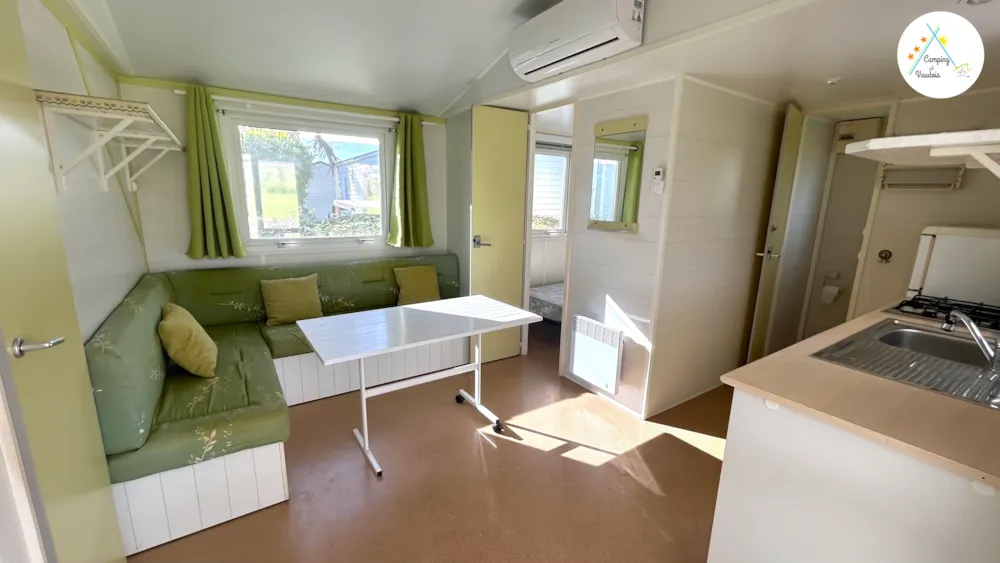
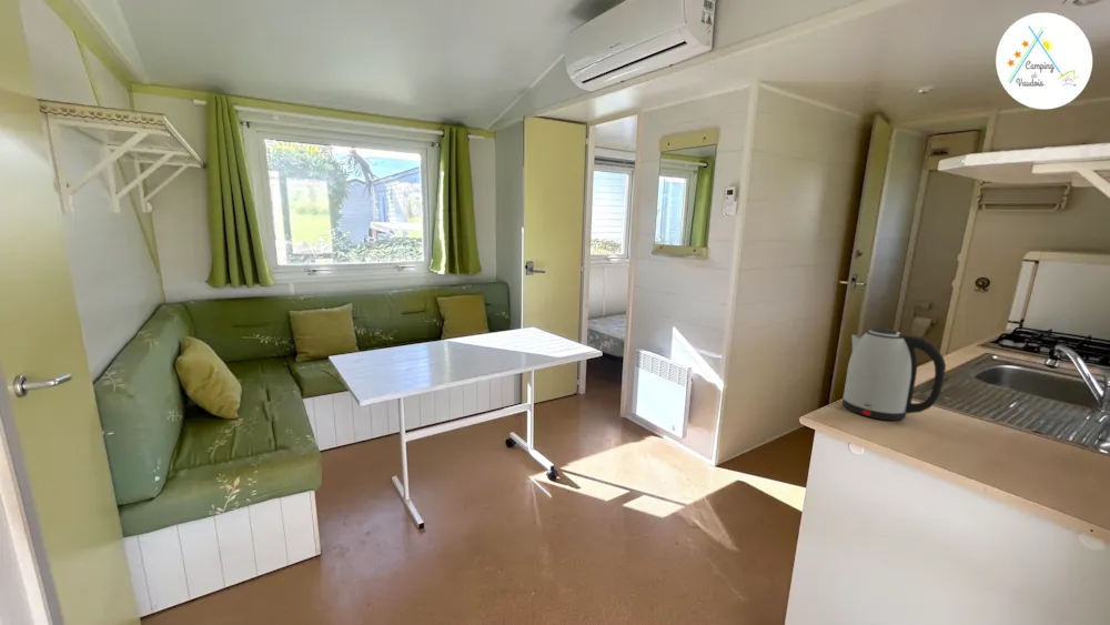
+ kettle [841,327,947,422]
